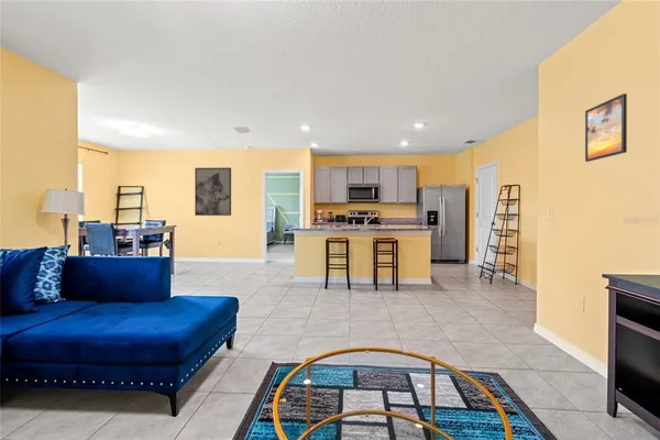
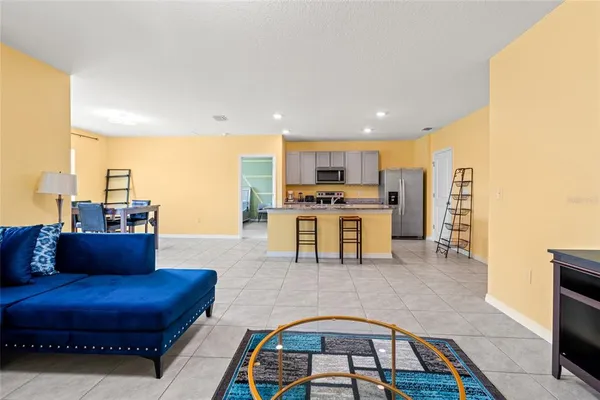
- wall art [194,166,232,217]
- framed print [584,92,628,163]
